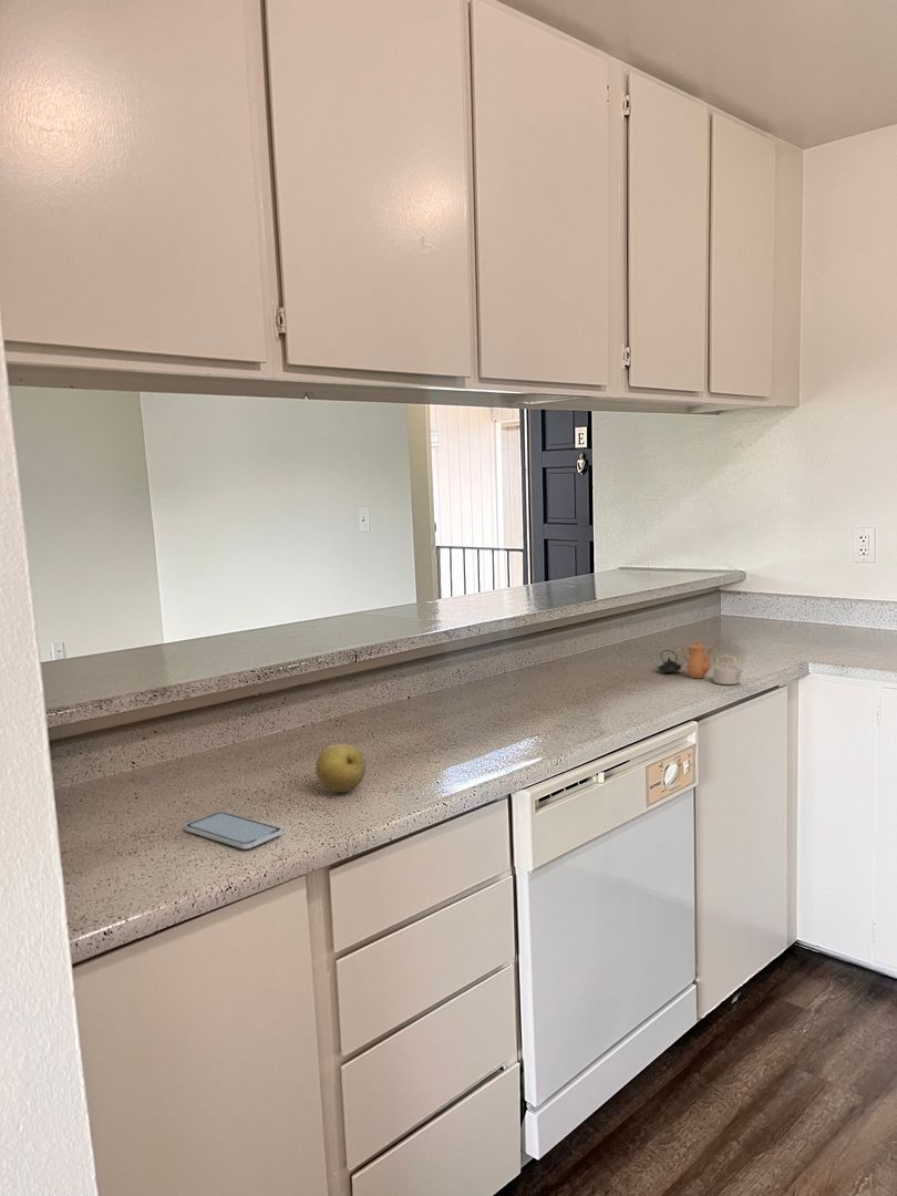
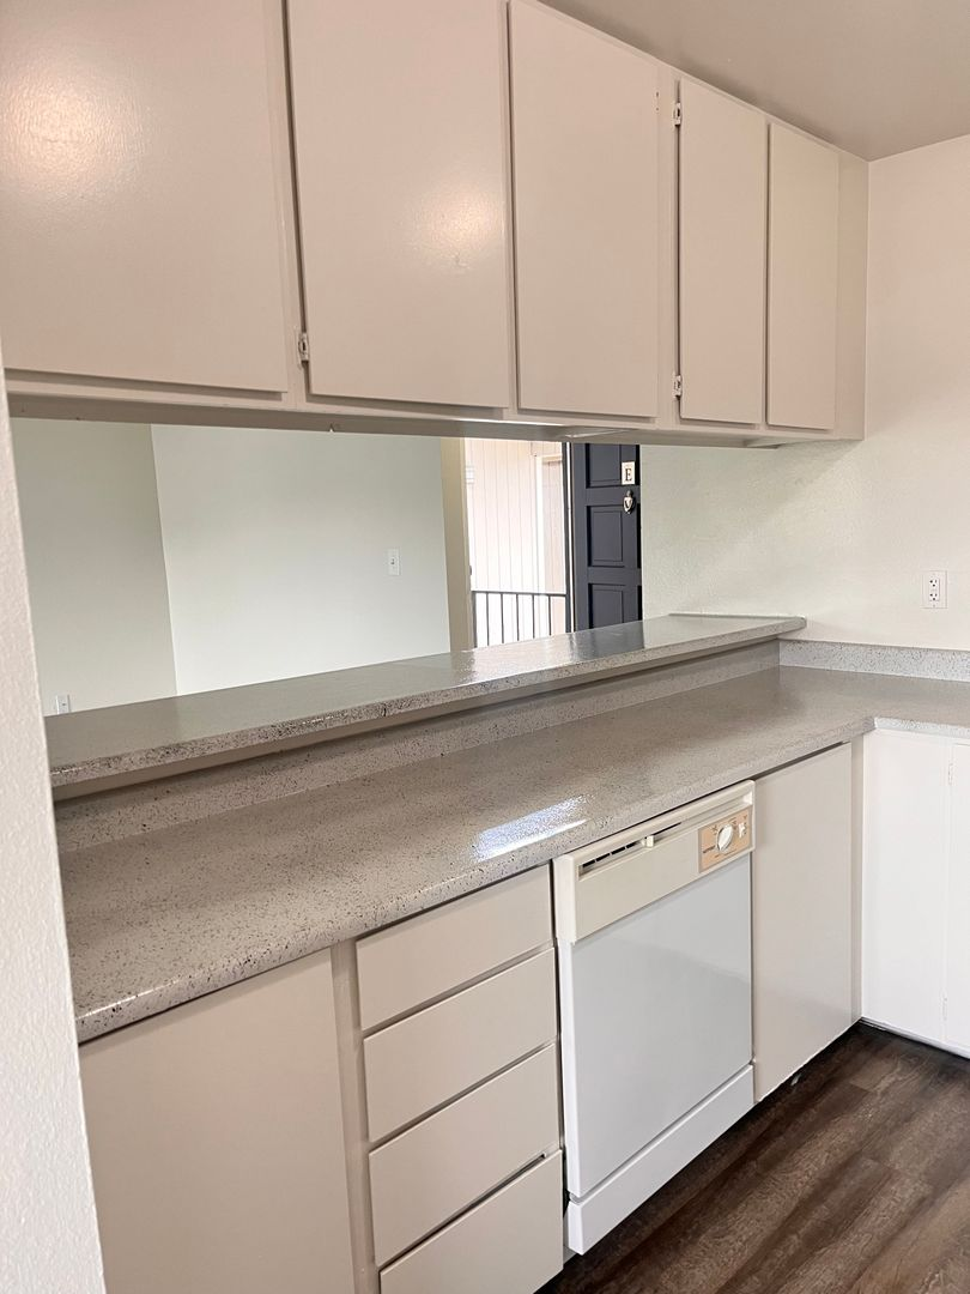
- smartphone [184,811,283,849]
- teapot [656,639,744,685]
- fruit [315,743,367,793]
